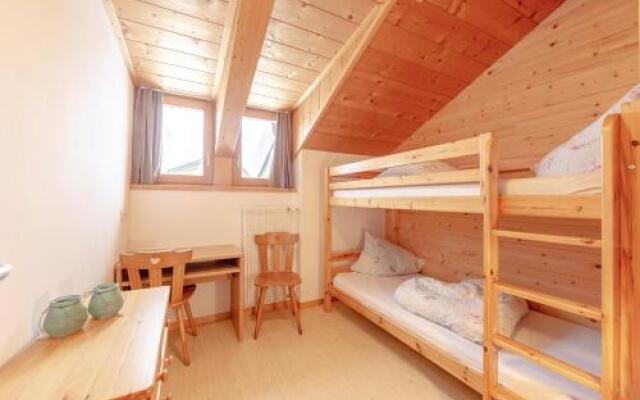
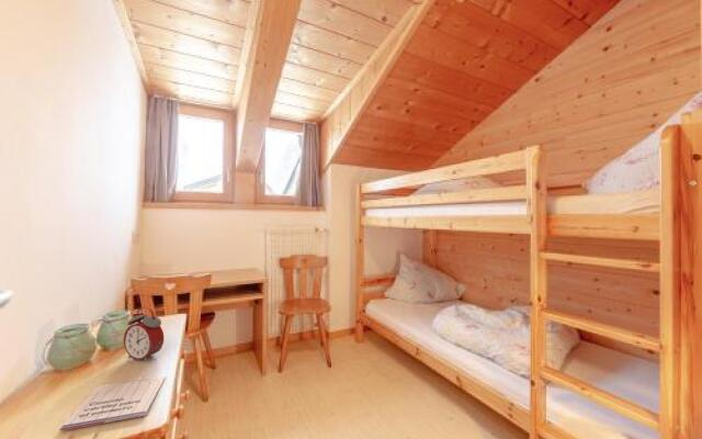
+ alarm clock [123,306,165,362]
+ notebook [58,375,167,431]
